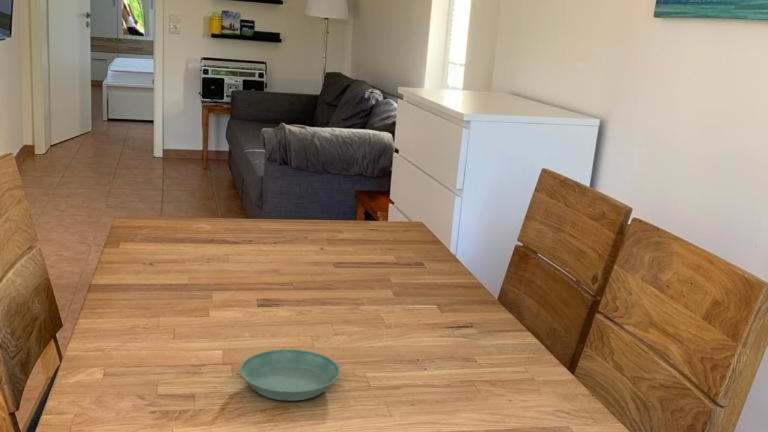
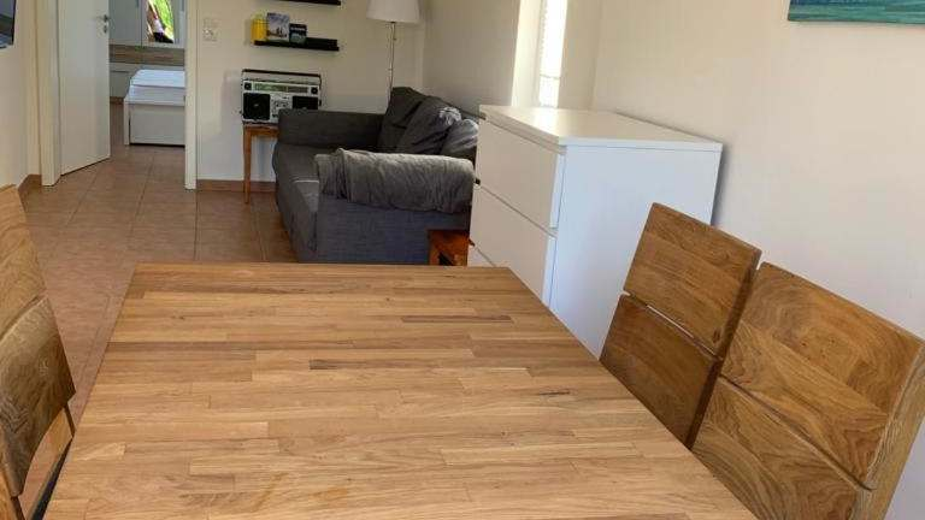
- saucer [239,348,341,402]
